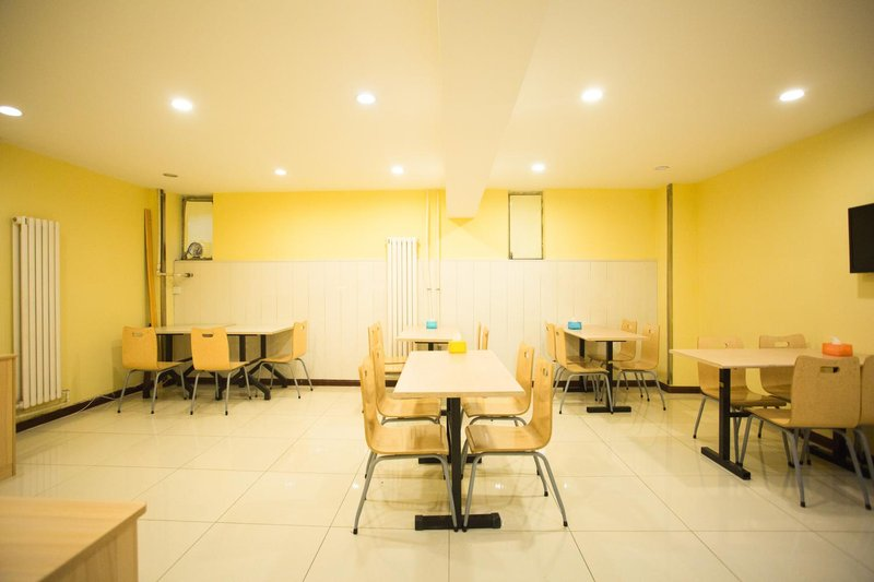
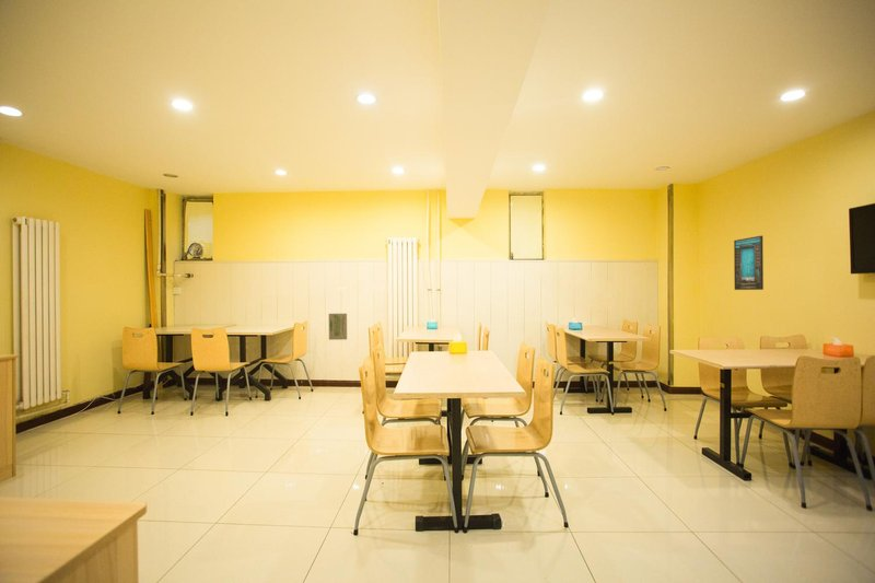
+ wall art [328,313,348,341]
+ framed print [733,234,765,291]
